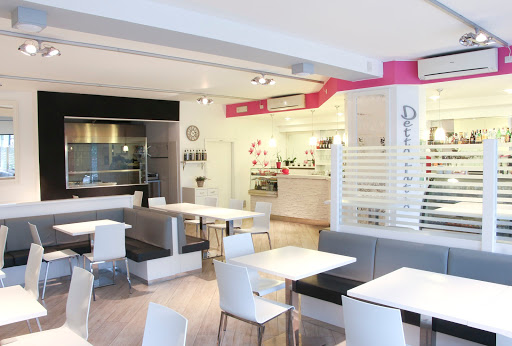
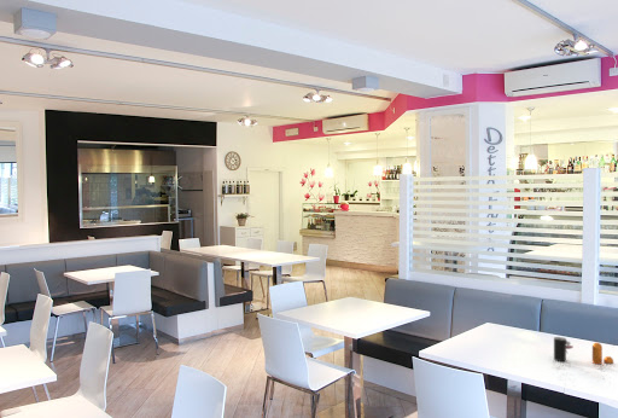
+ cup [553,336,575,362]
+ pepper shaker [591,342,614,365]
